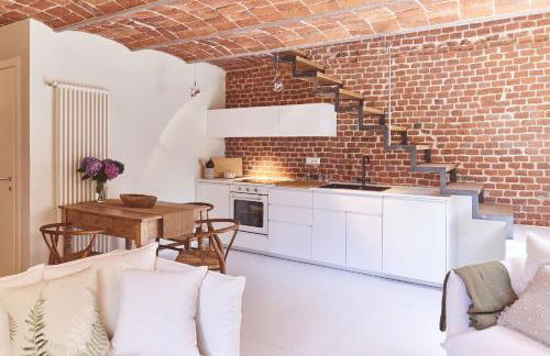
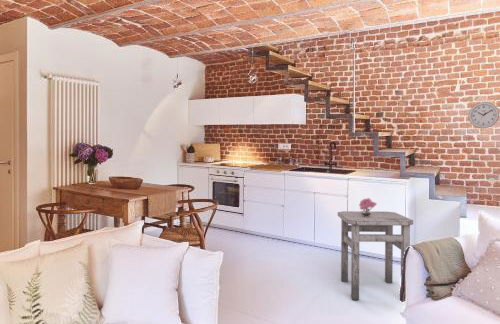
+ wall clock [467,101,500,129]
+ potted plant [358,197,378,217]
+ side table [337,210,414,301]
